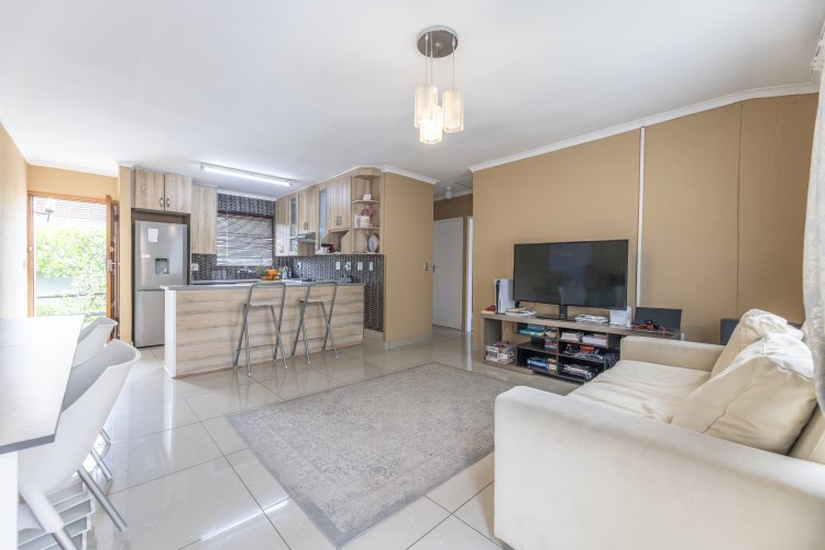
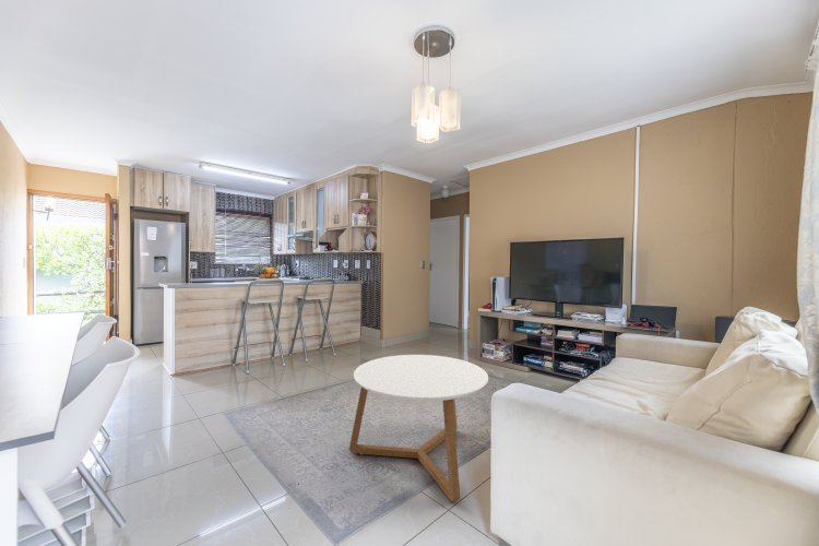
+ coffee table [348,354,489,502]
